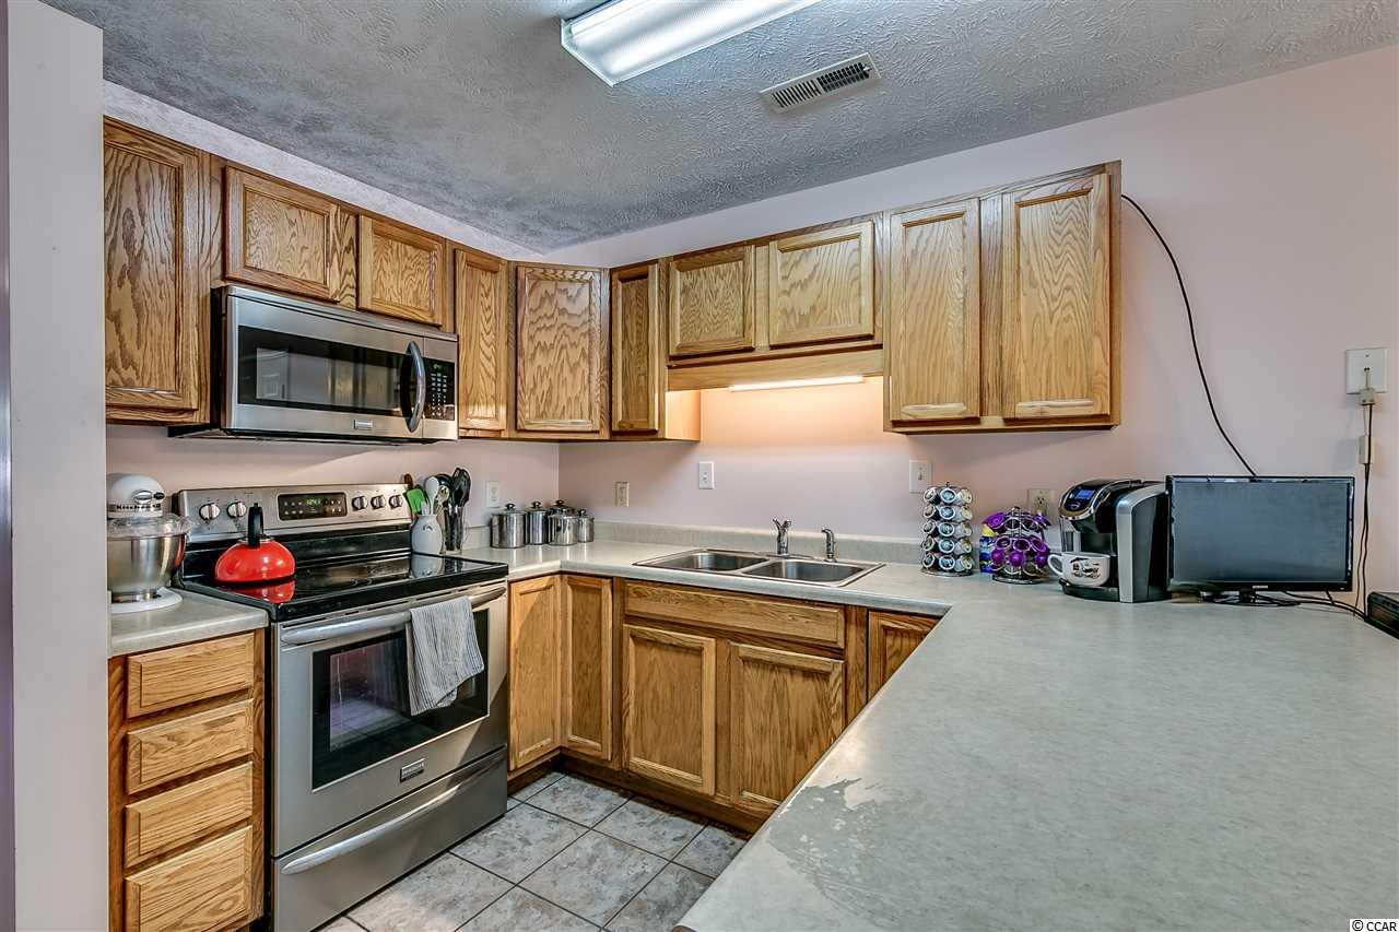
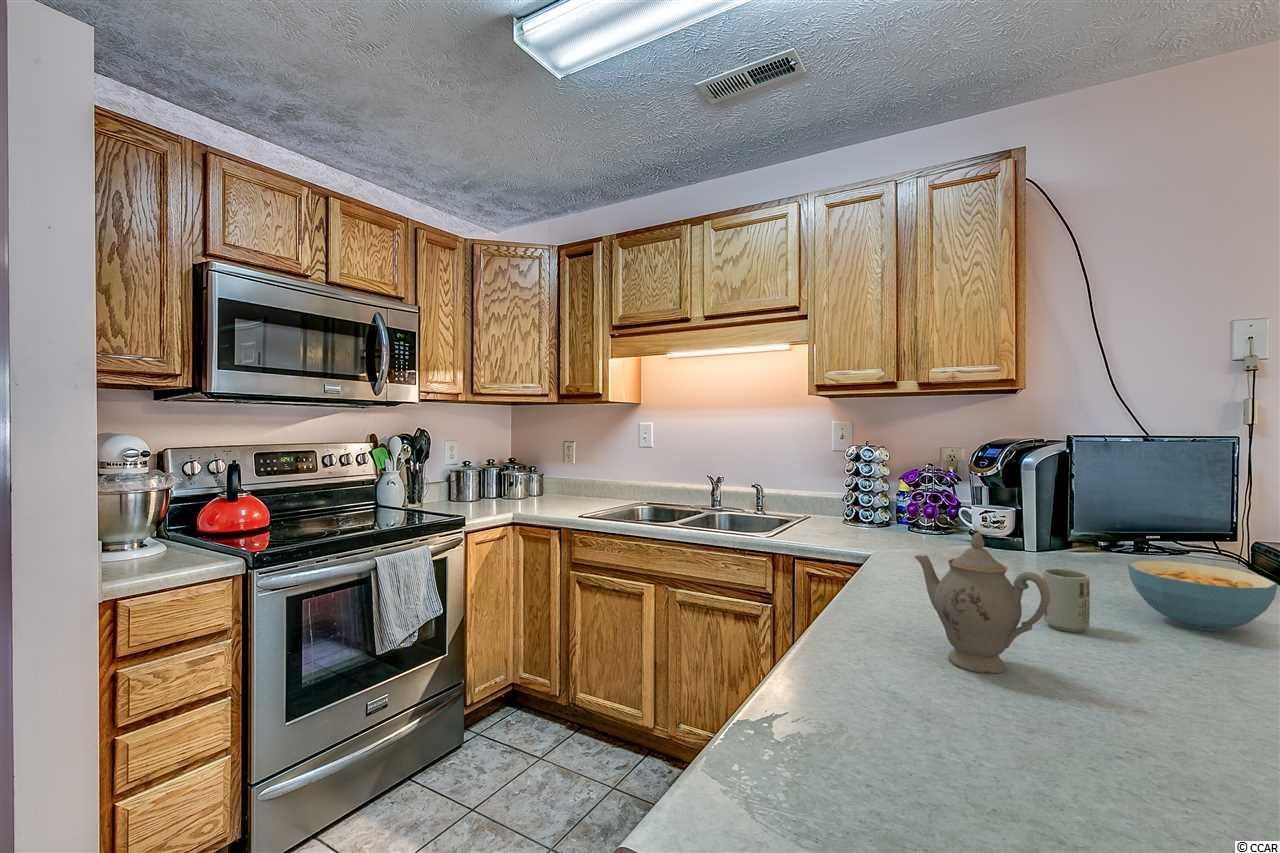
+ cereal bowl [1127,560,1279,632]
+ cup [1042,567,1091,633]
+ chinaware [913,532,1050,674]
